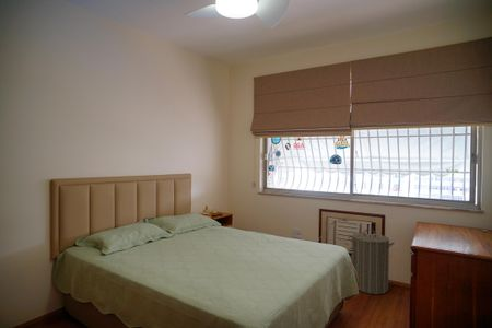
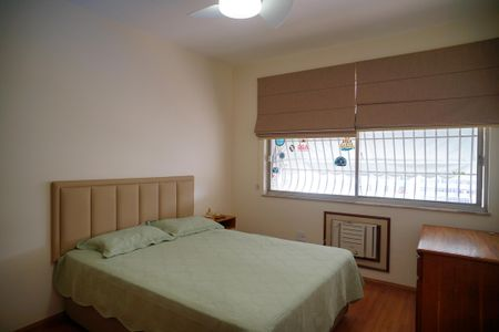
- laundry hamper [348,227,395,295]
